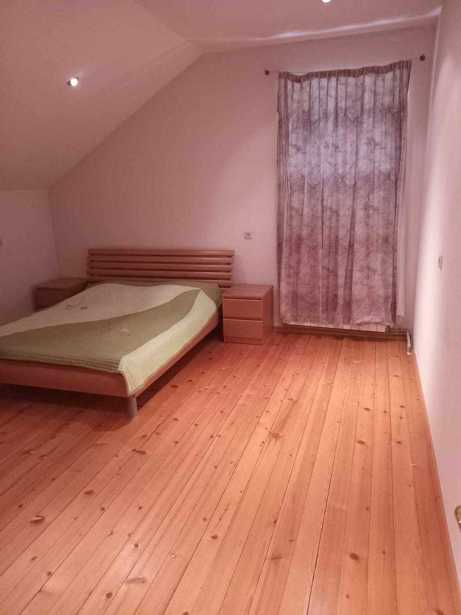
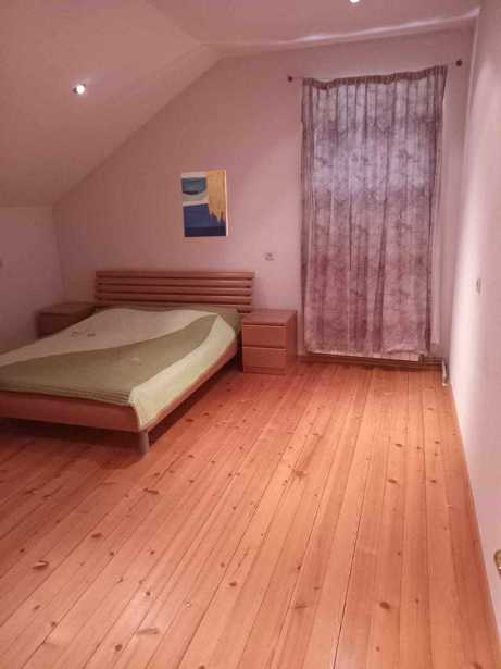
+ wall art [180,169,229,238]
